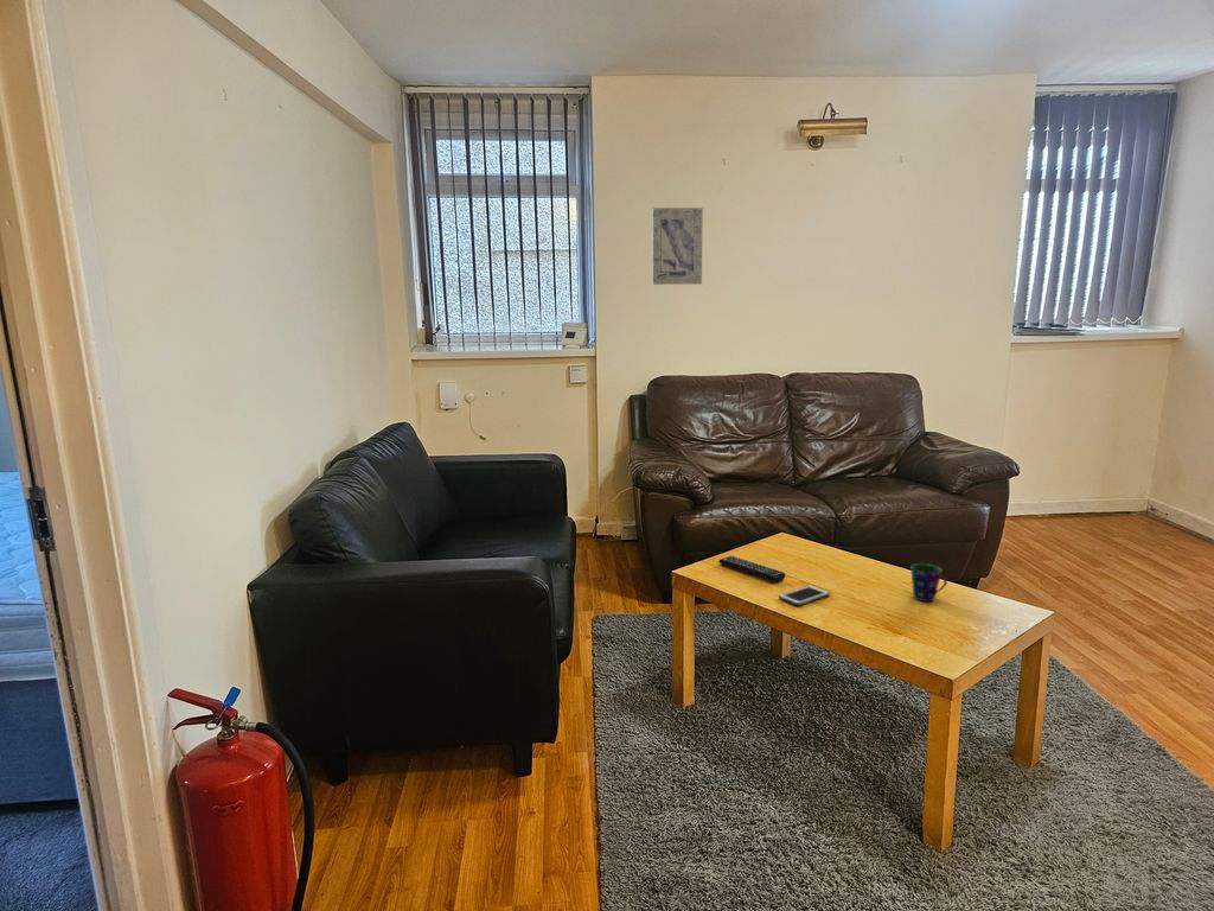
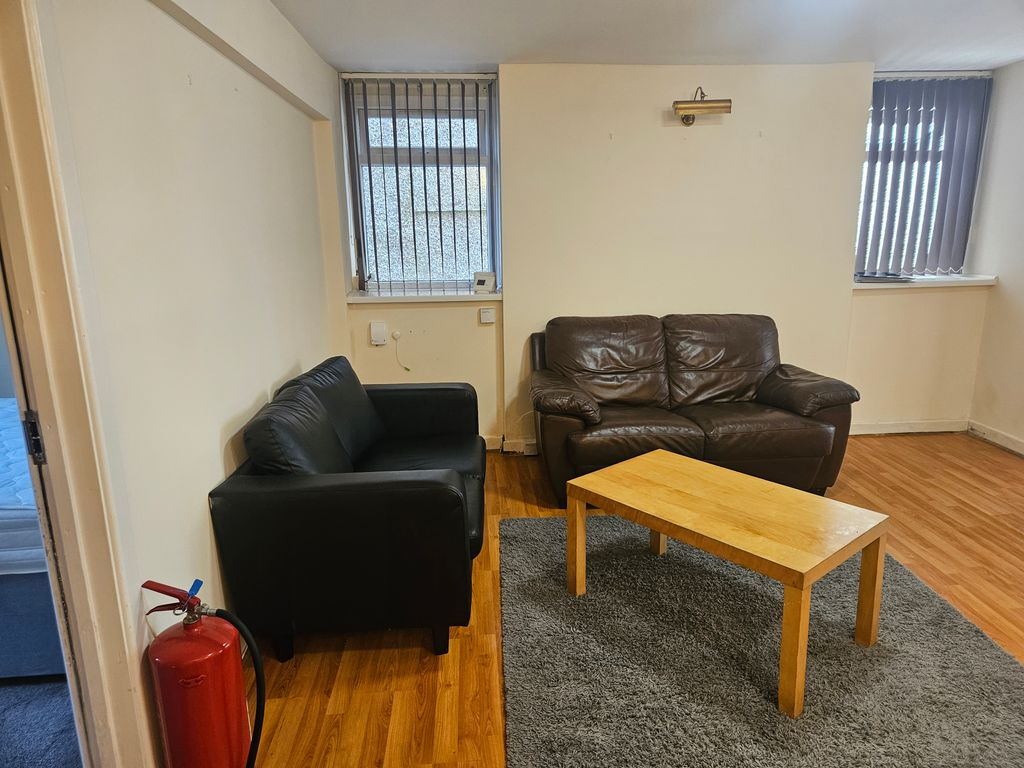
- remote control [718,555,786,584]
- cup [909,562,948,603]
- cell phone [778,584,831,607]
- wall art [651,206,704,286]
